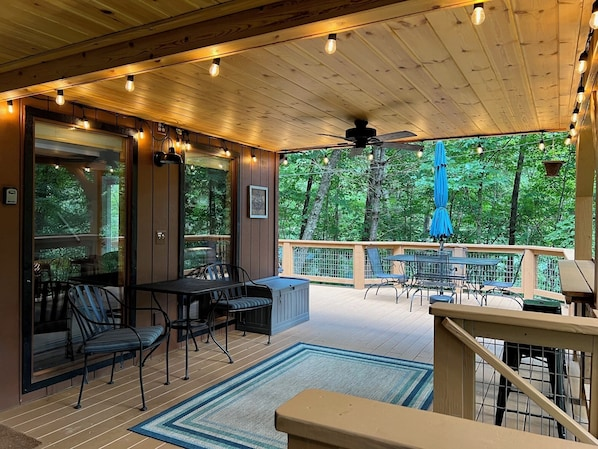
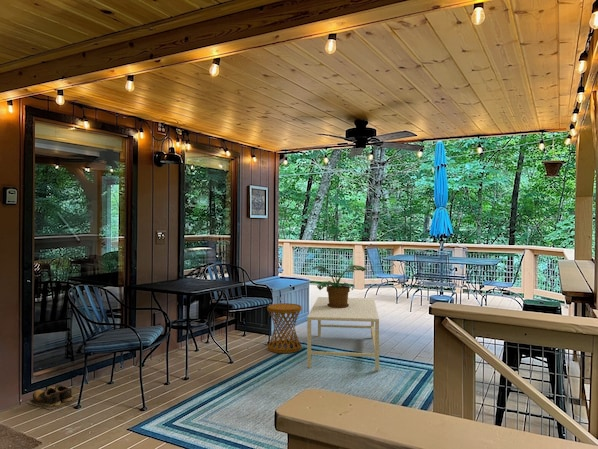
+ potted plant [311,264,368,308]
+ coffee table [306,296,380,372]
+ shoes [25,384,80,411]
+ side table [266,302,303,354]
